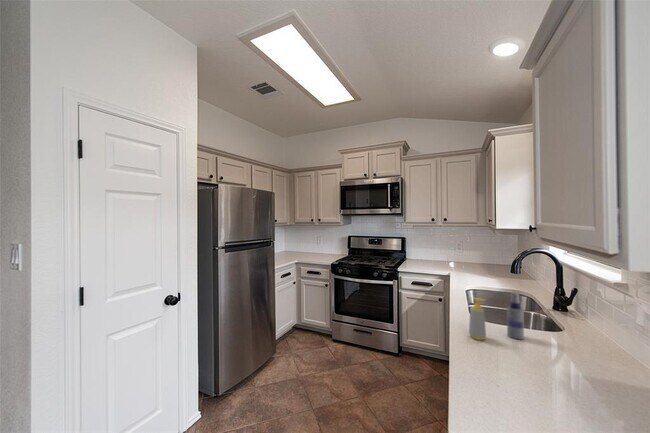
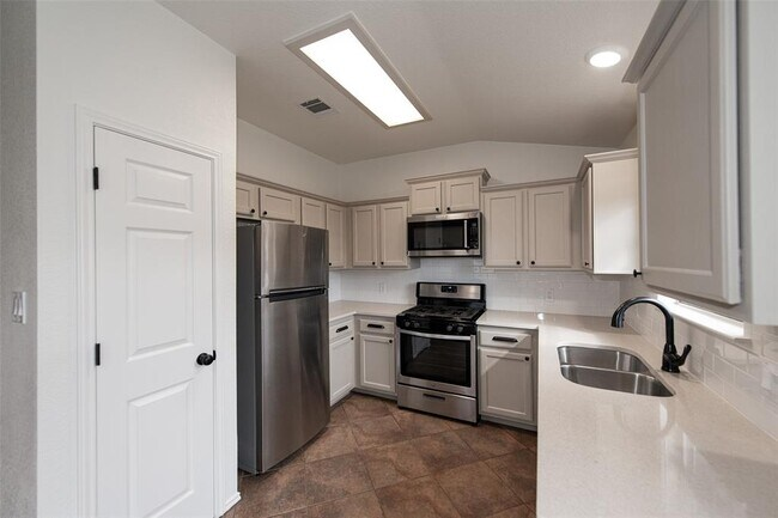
- soap bottle [468,297,487,341]
- spray bottle [506,292,525,340]
